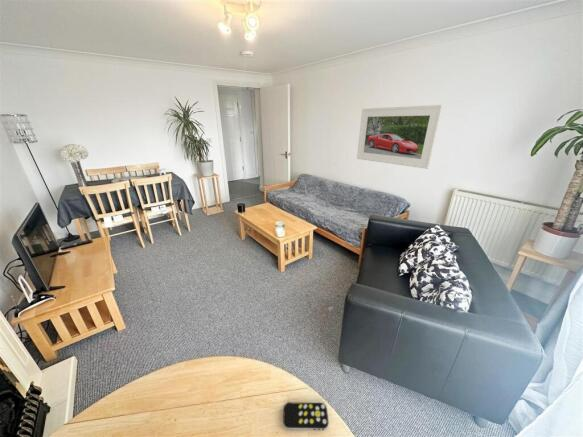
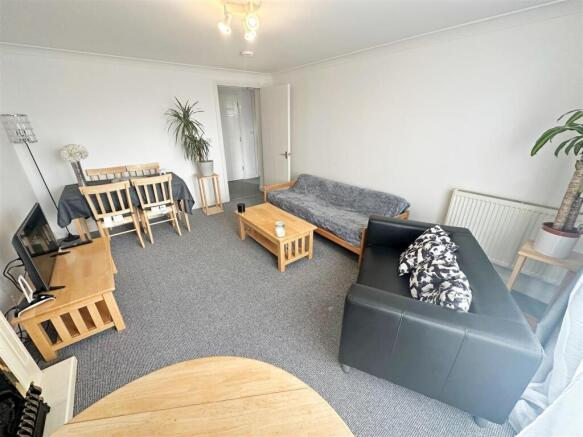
- remote control [282,401,329,431]
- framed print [356,104,444,170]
